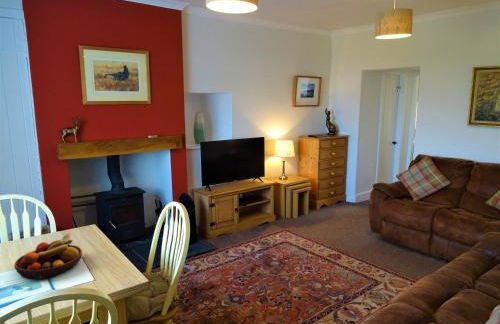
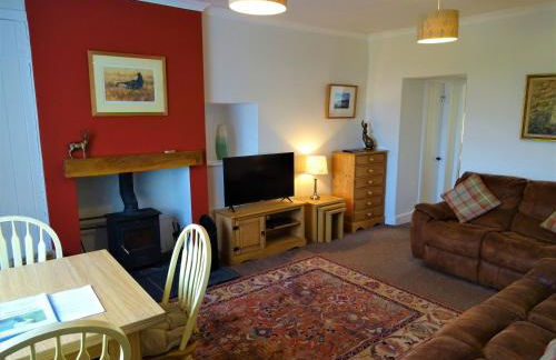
- fruit bowl [13,232,83,281]
